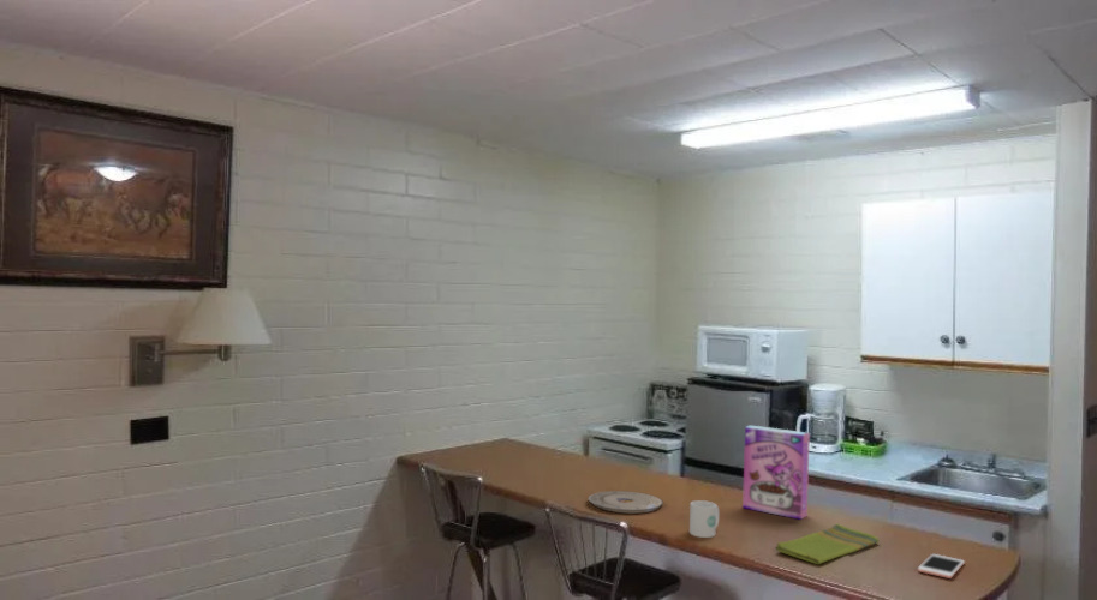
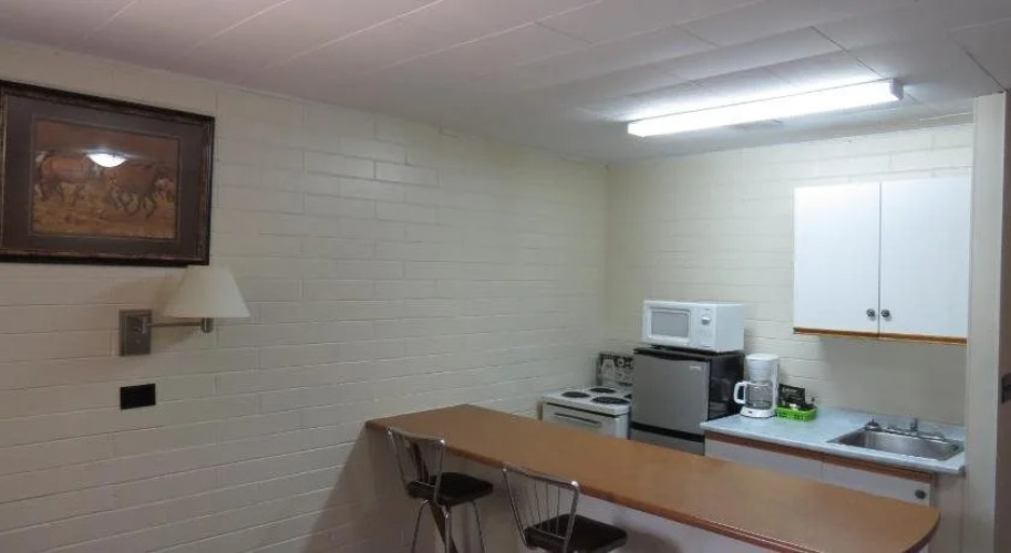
- dish towel [775,523,881,565]
- plate [588,490,664,514]
- cell phone [917,553,966,580]
- cereal box [741,425,811,521]
- mug [688,499,720,539]
